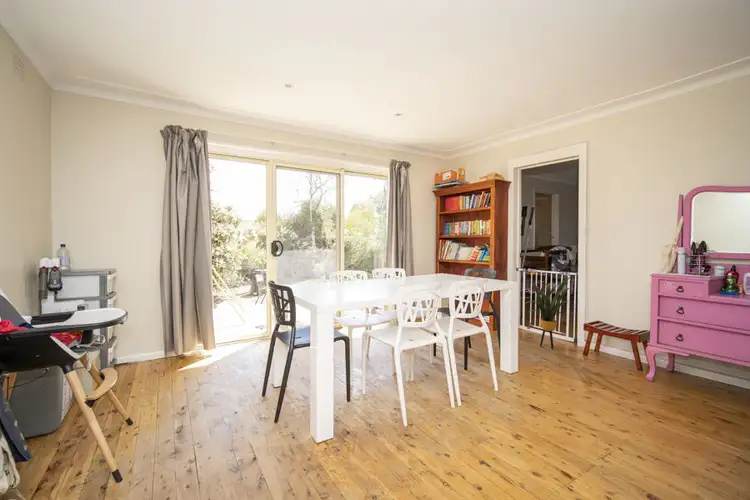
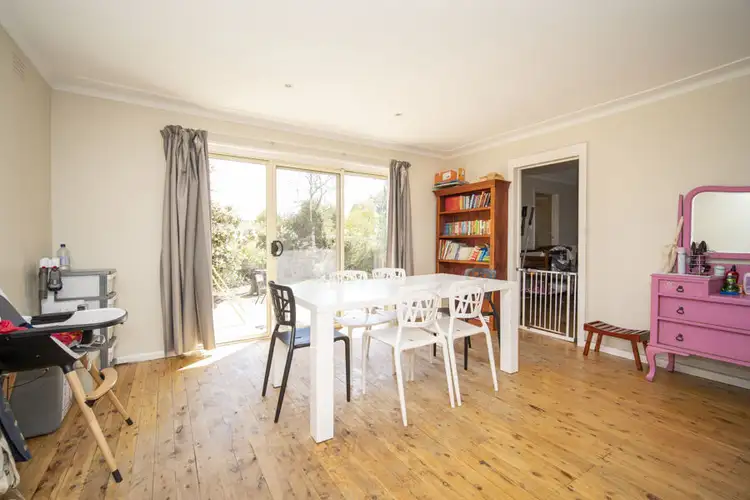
- house plant [524,276,572,350]
